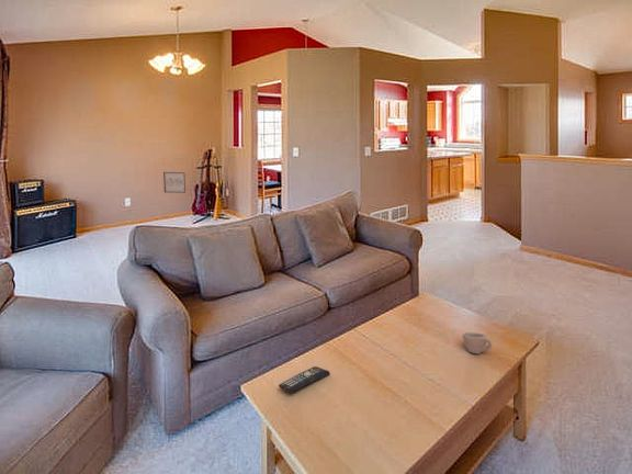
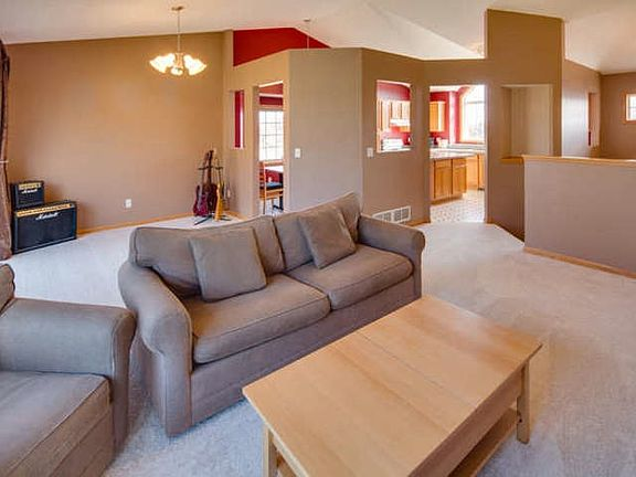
- cup [462,331,493,354]
- remote control [278,365,331,394]
- wall art [162,171,187,194]
